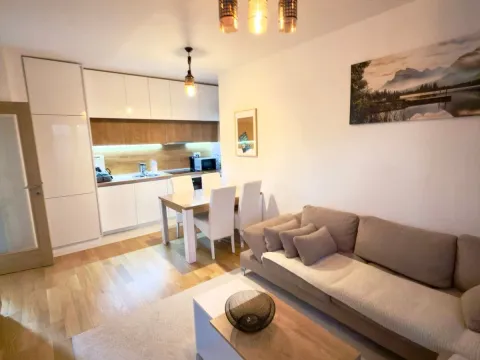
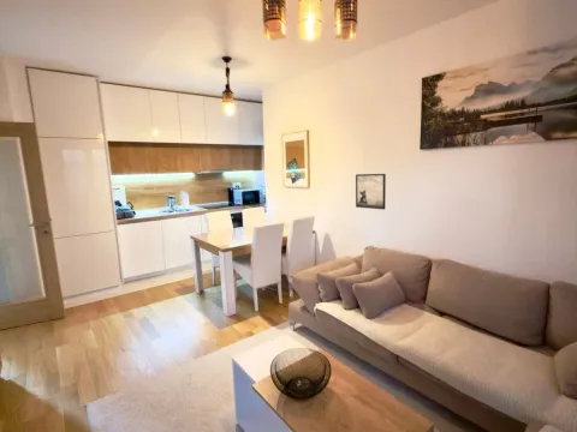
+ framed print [355,173,387,211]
